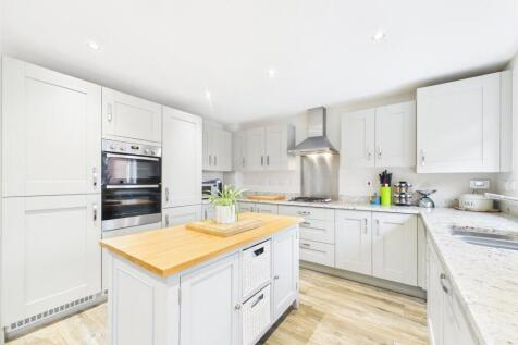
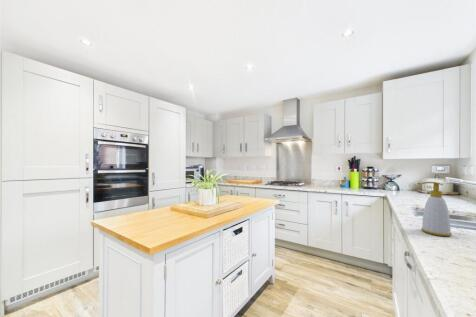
+ soap bottle [420,181,452,237]
